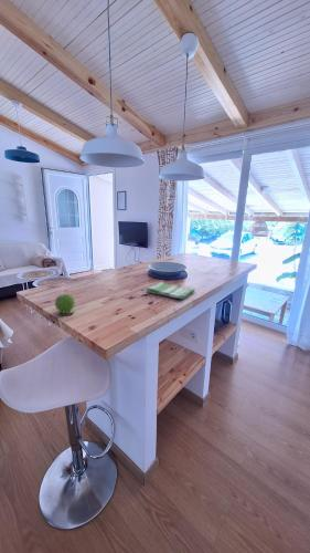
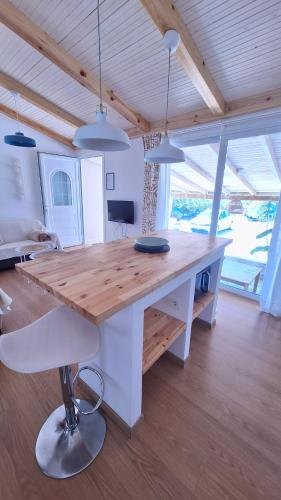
- fruit [54,293,76,314]
- dish towel [146,281,195,301]
